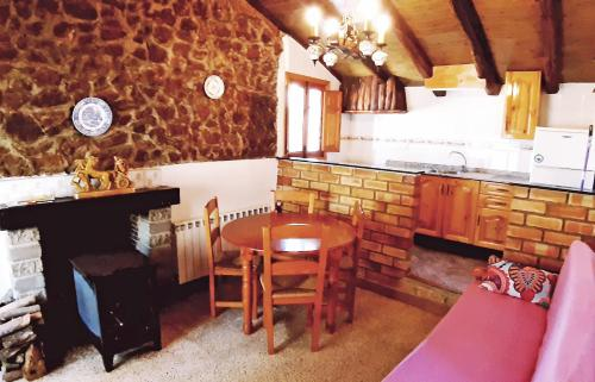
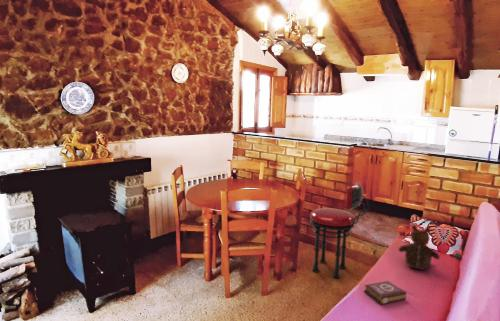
+ stool [309,180,370,279]
+ teddy bear [397,224,441,271]
+ book [363,280,407,306]
